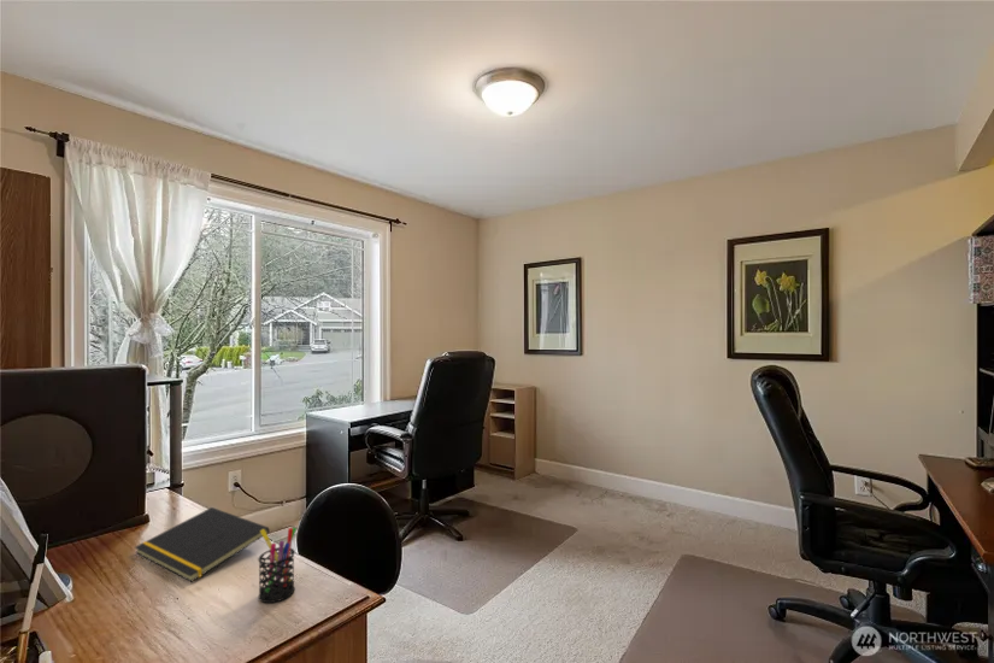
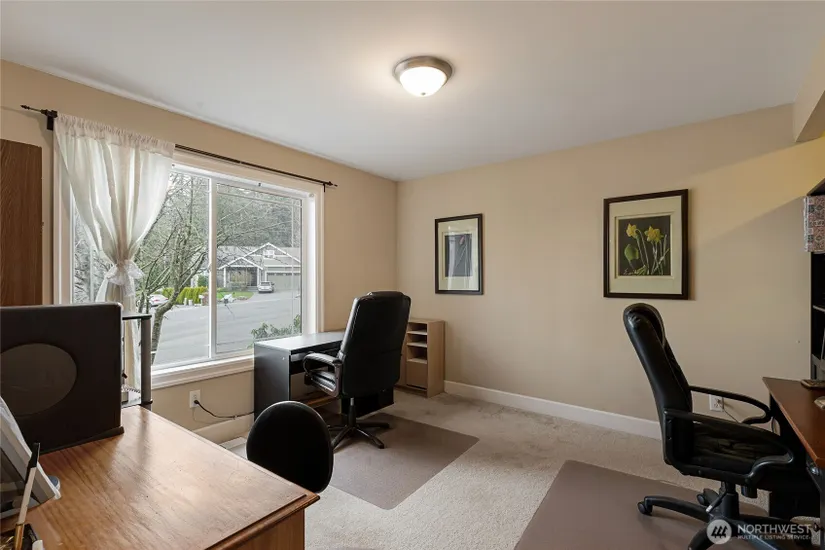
- notepad [134,506,271,583]
- pen holder [258,527,298,604]
